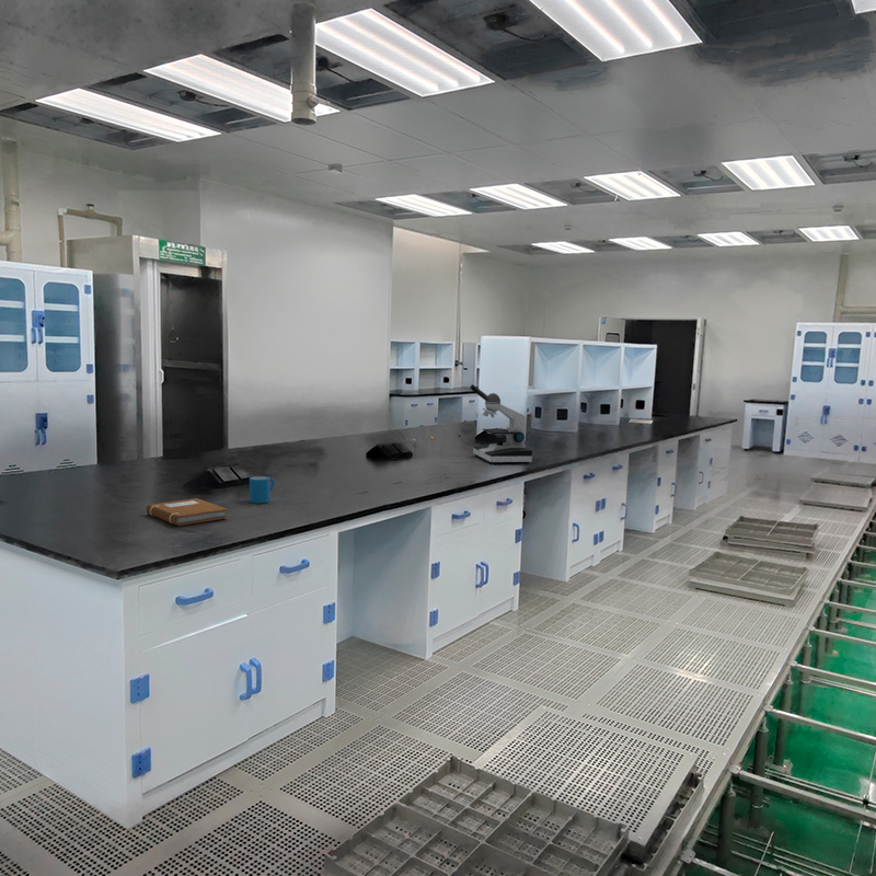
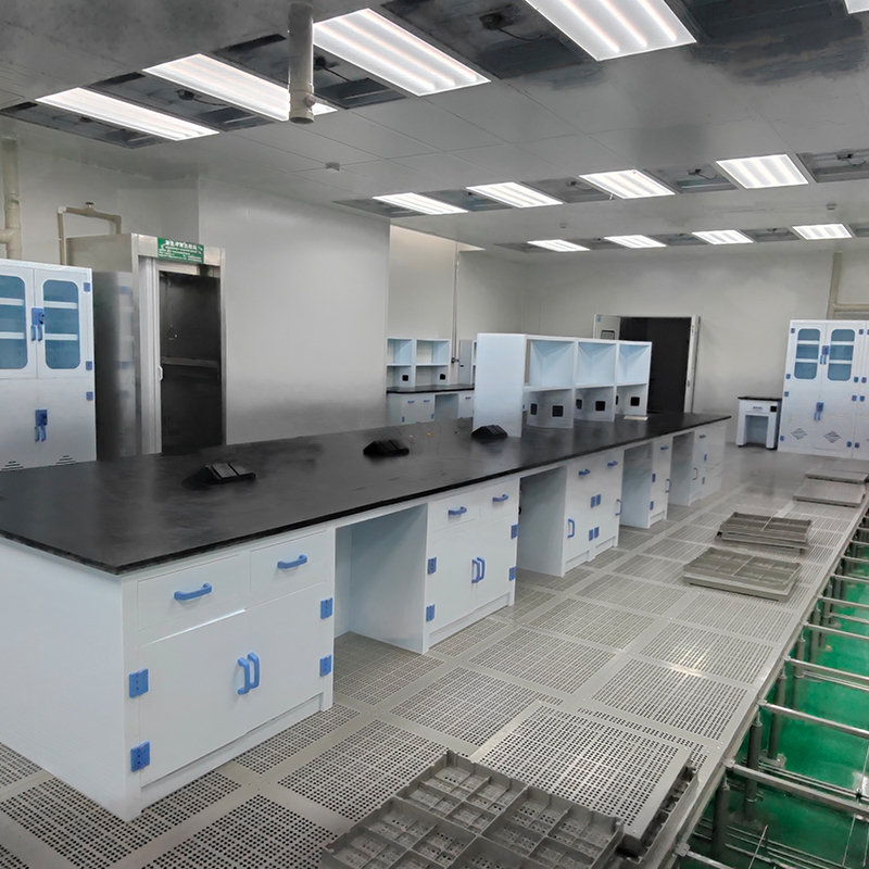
- notebook [145,497,229,527]
- mug [249,475,276,505]
- microscope [469,383,533,465]
